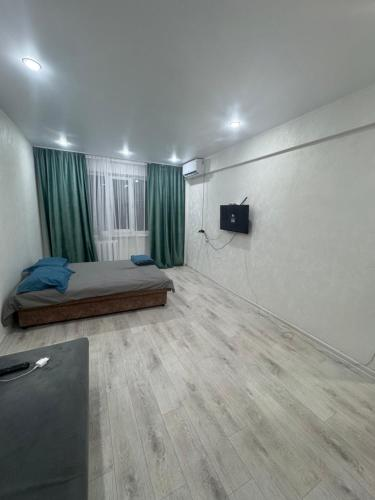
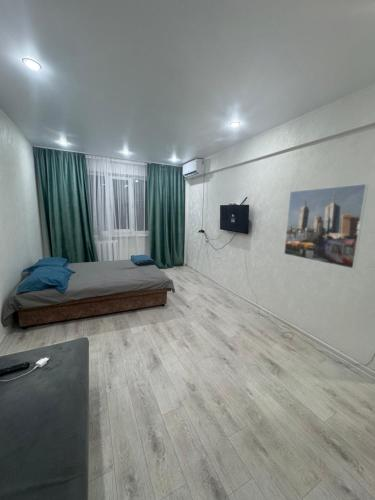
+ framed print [283,183,369,270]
